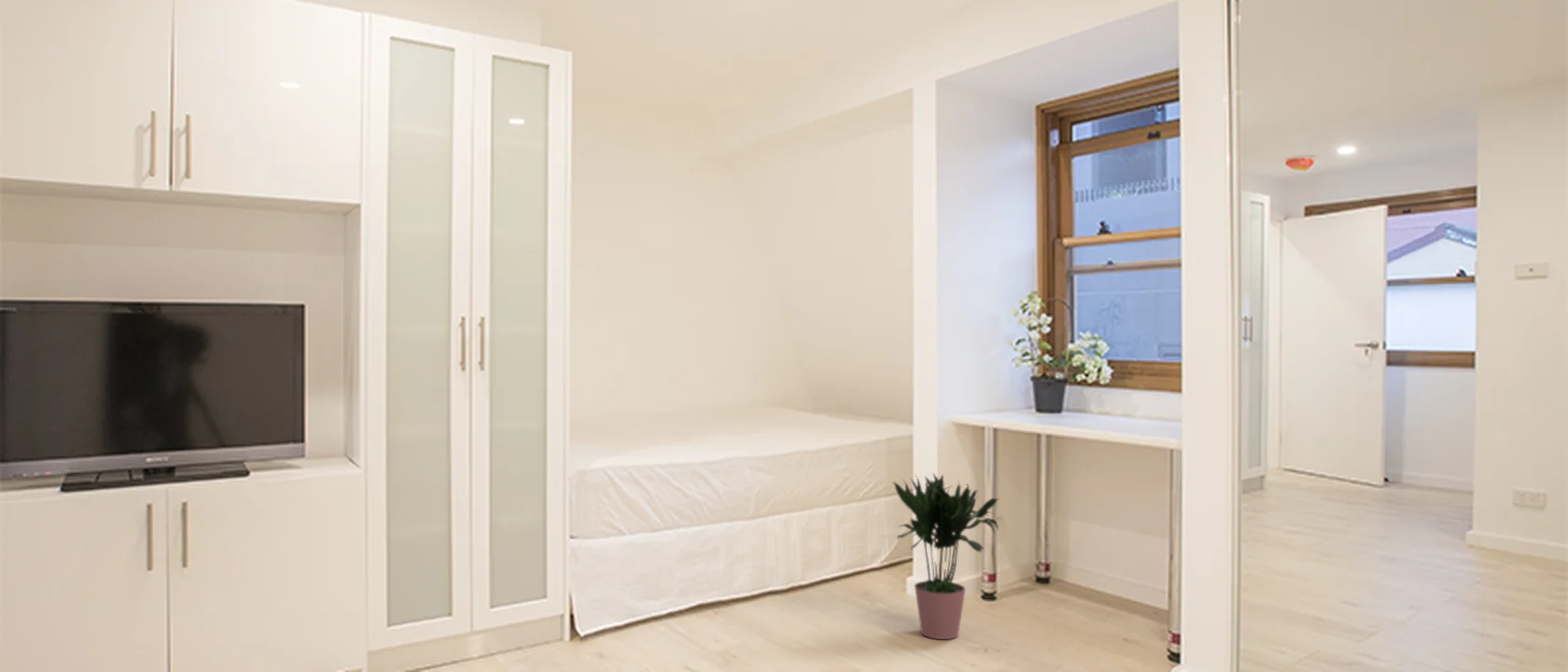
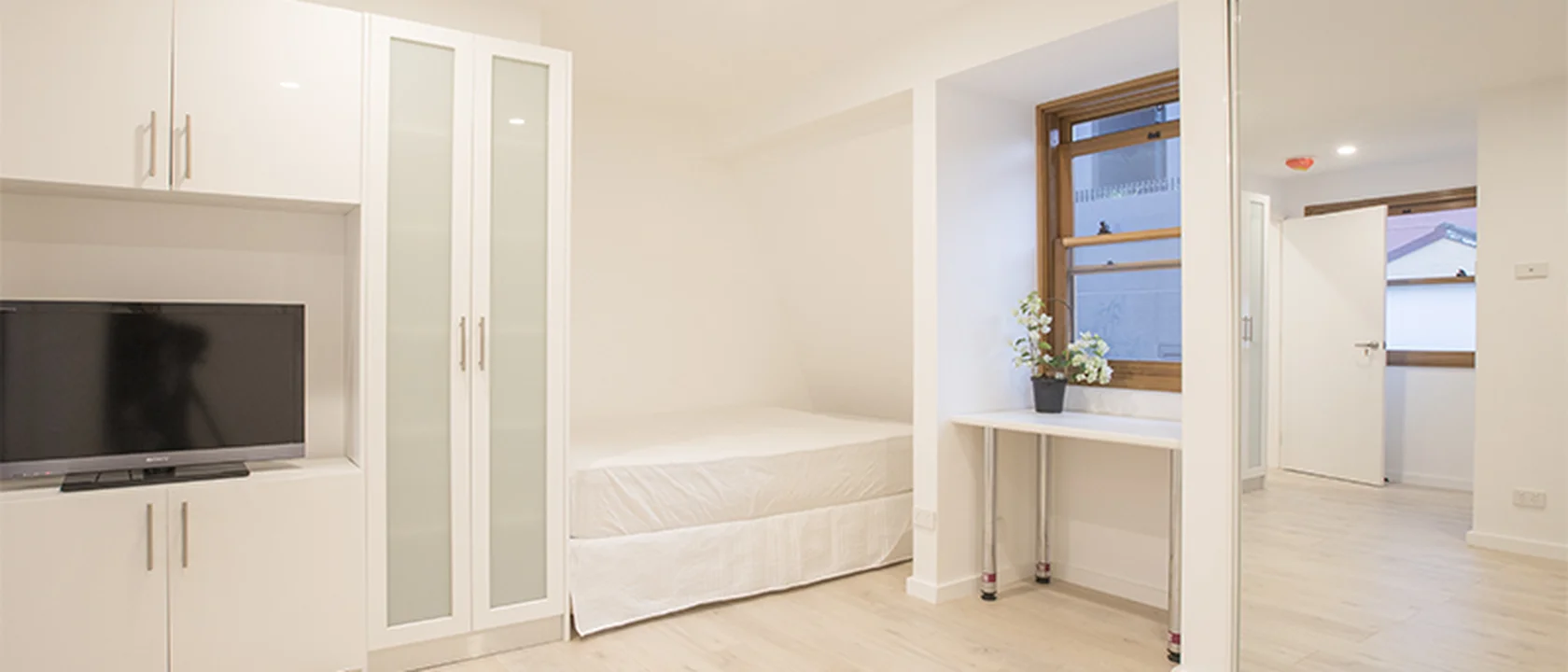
- potted plant [892,472,1002,640]
